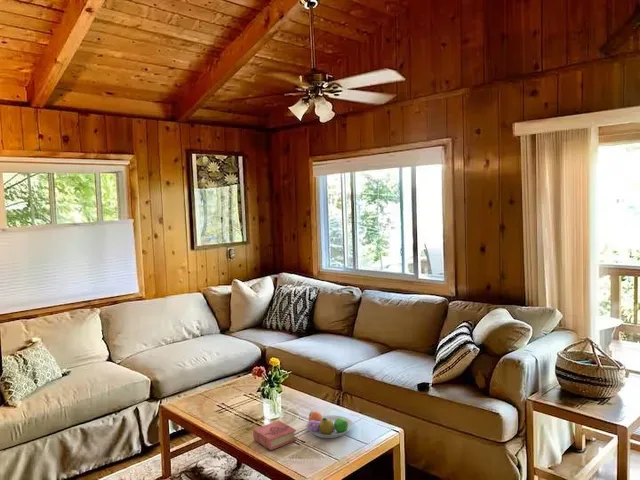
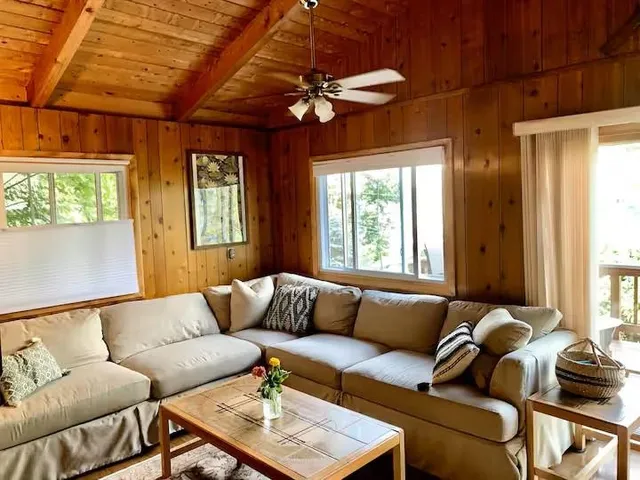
- fruit bowl [305,410,354,439]
- book [252,420,298,451]
